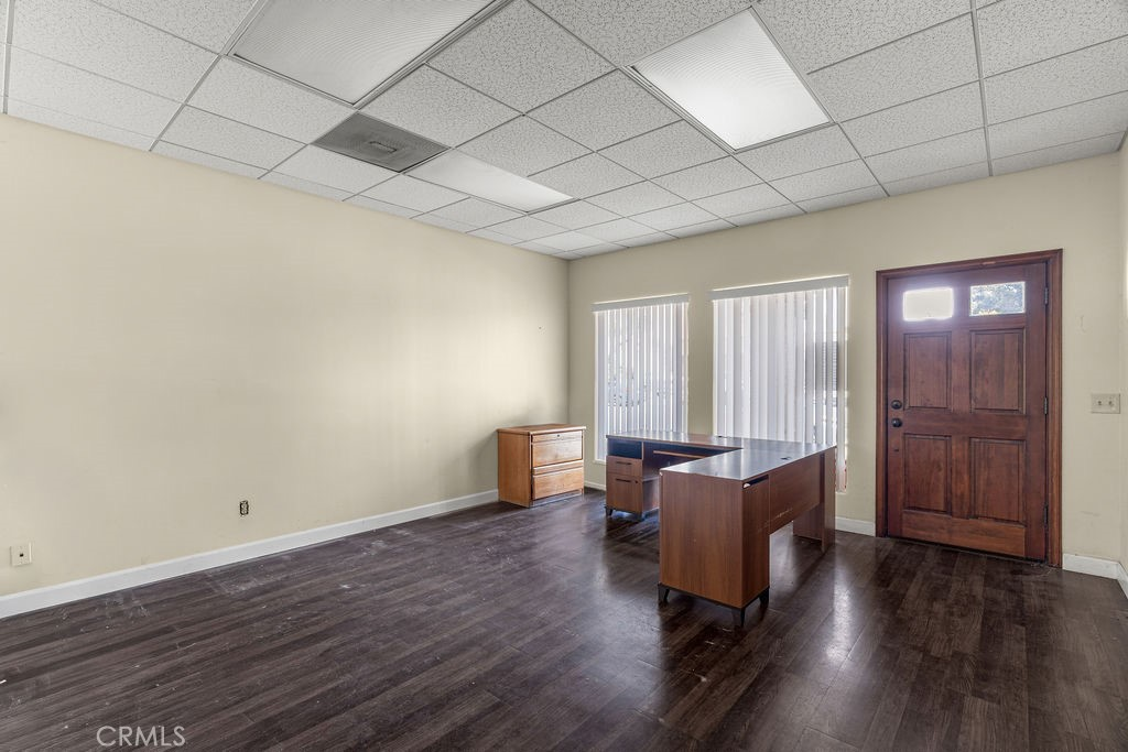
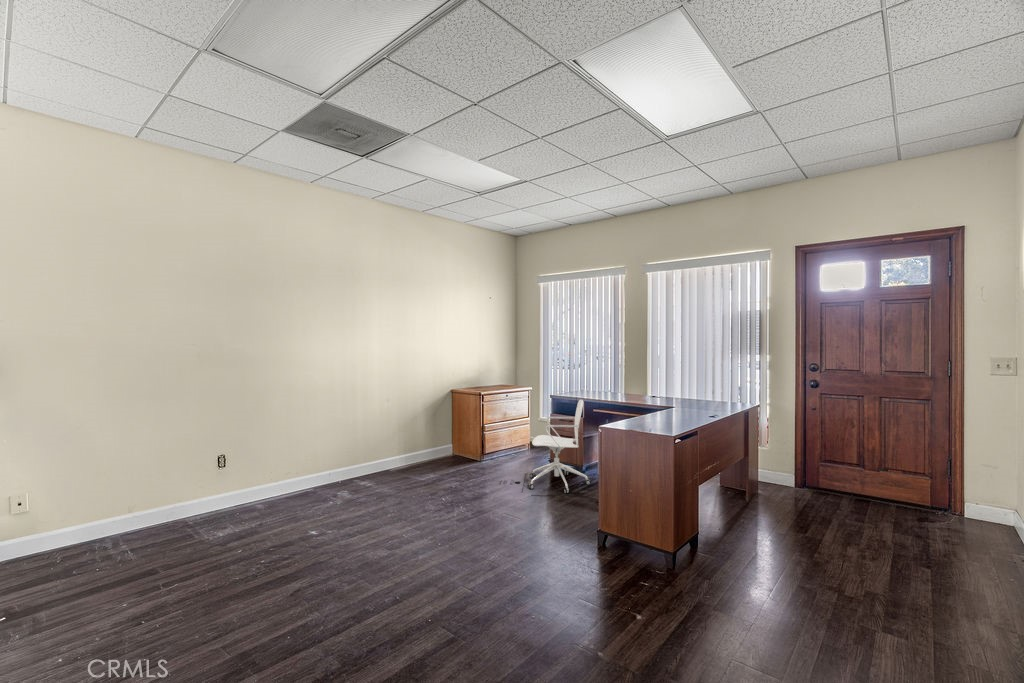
+ office chair [499,397,591,498]
